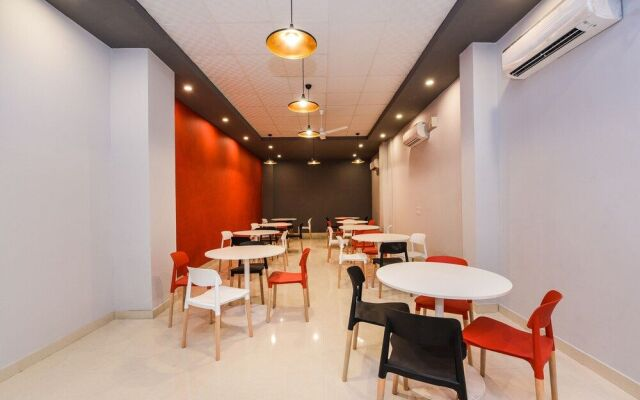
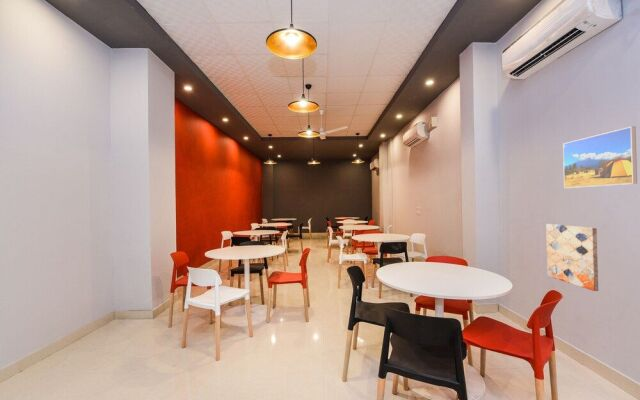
+ wall art [545,223,599,292]
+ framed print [562,125,638,189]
